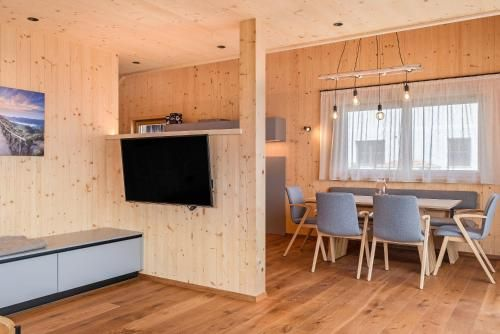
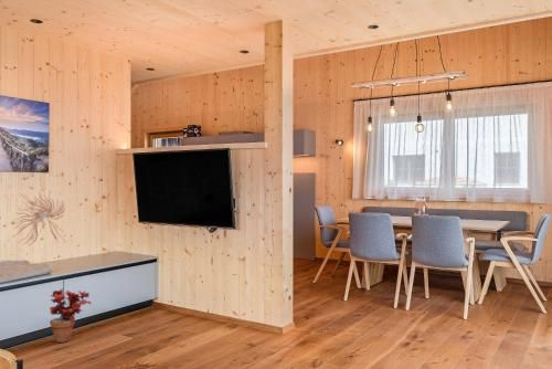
+ wall sculpture [11,189,67,246]
+ potted plant [49,287,93,344]
